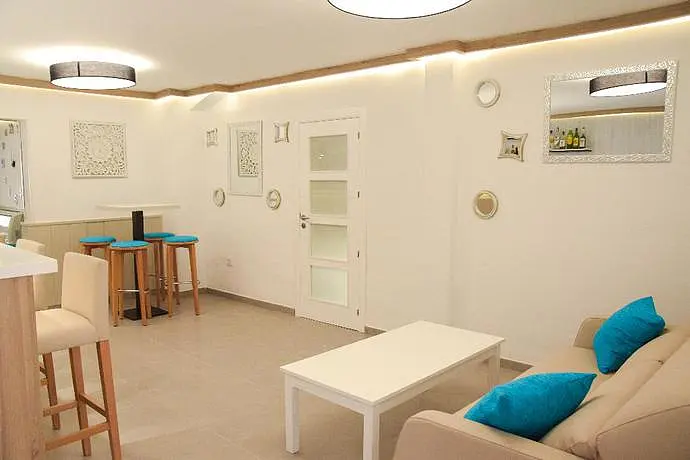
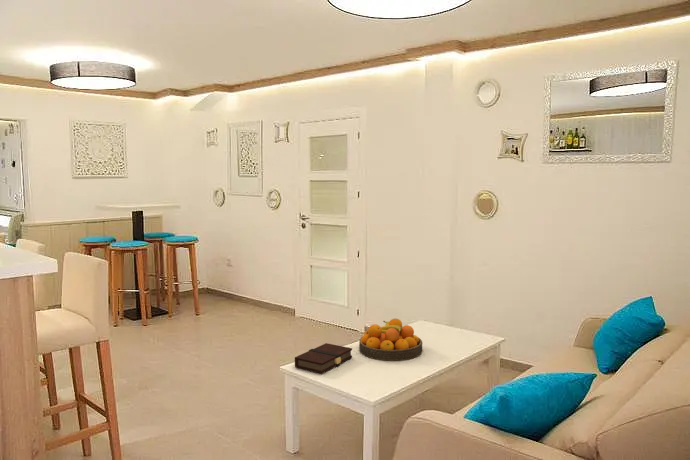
+ fruit bowl [358,317,423,362]
+ book [294,342,353,375]
